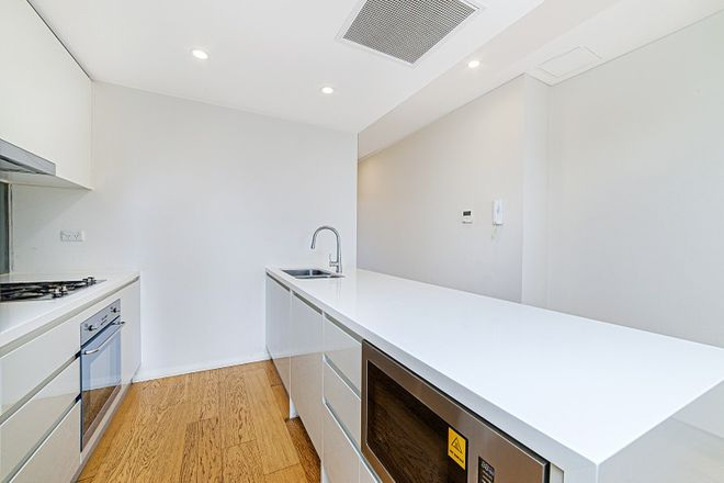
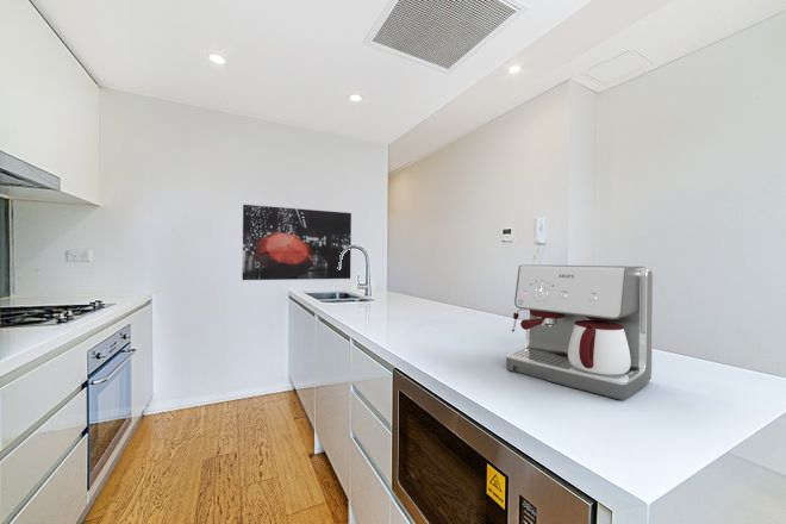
+ coffee maker [505,263,654,401]
+ wall art [241,204,353,281]
